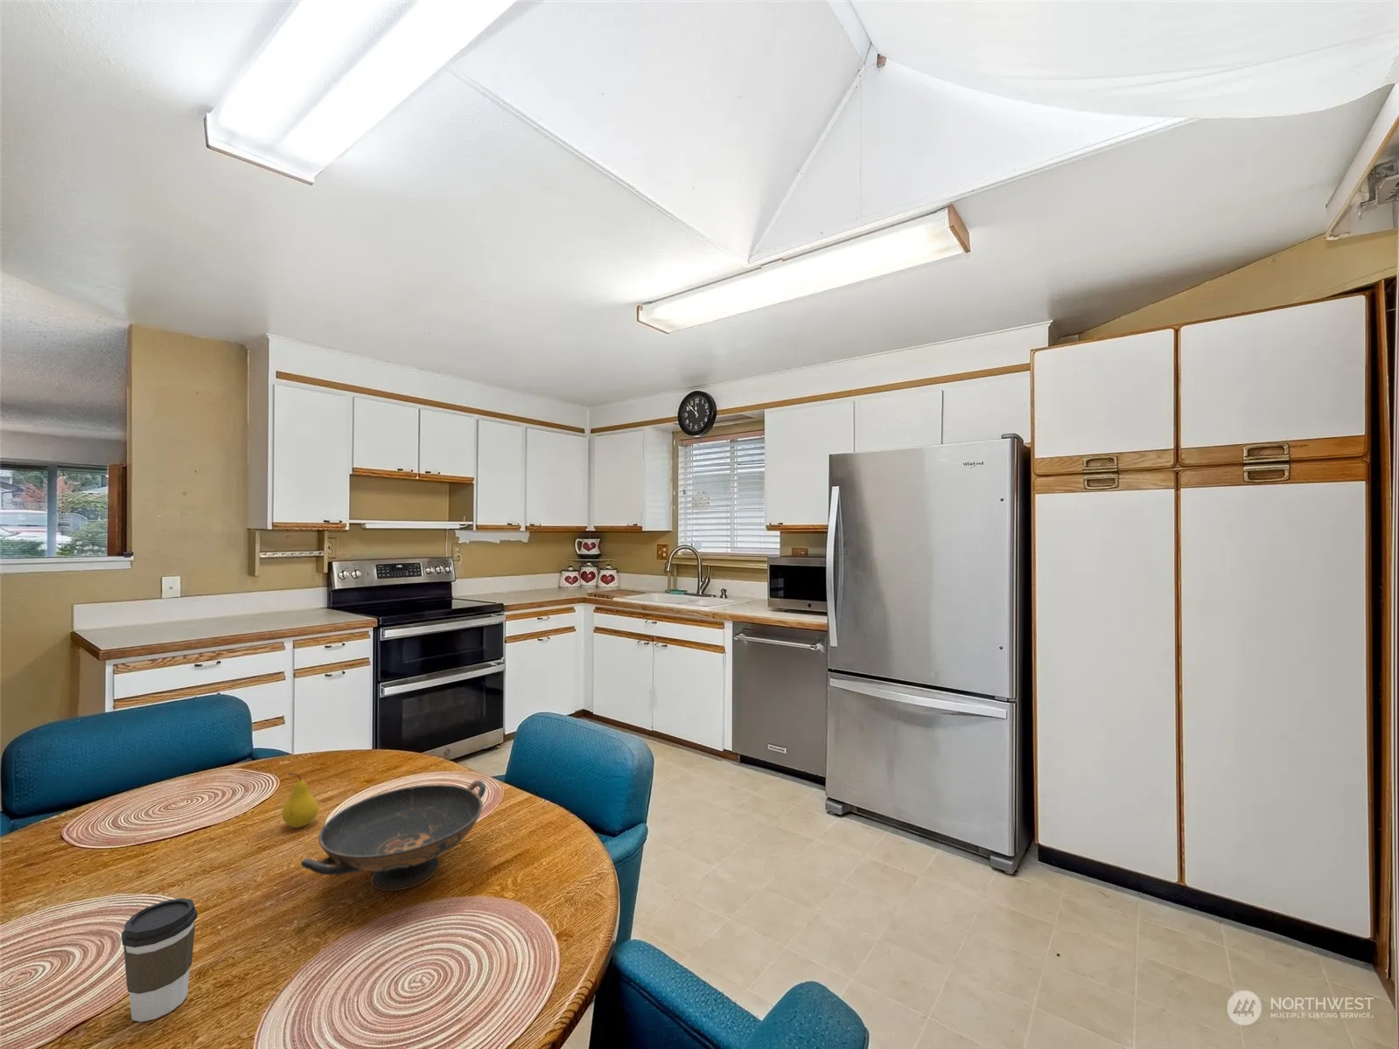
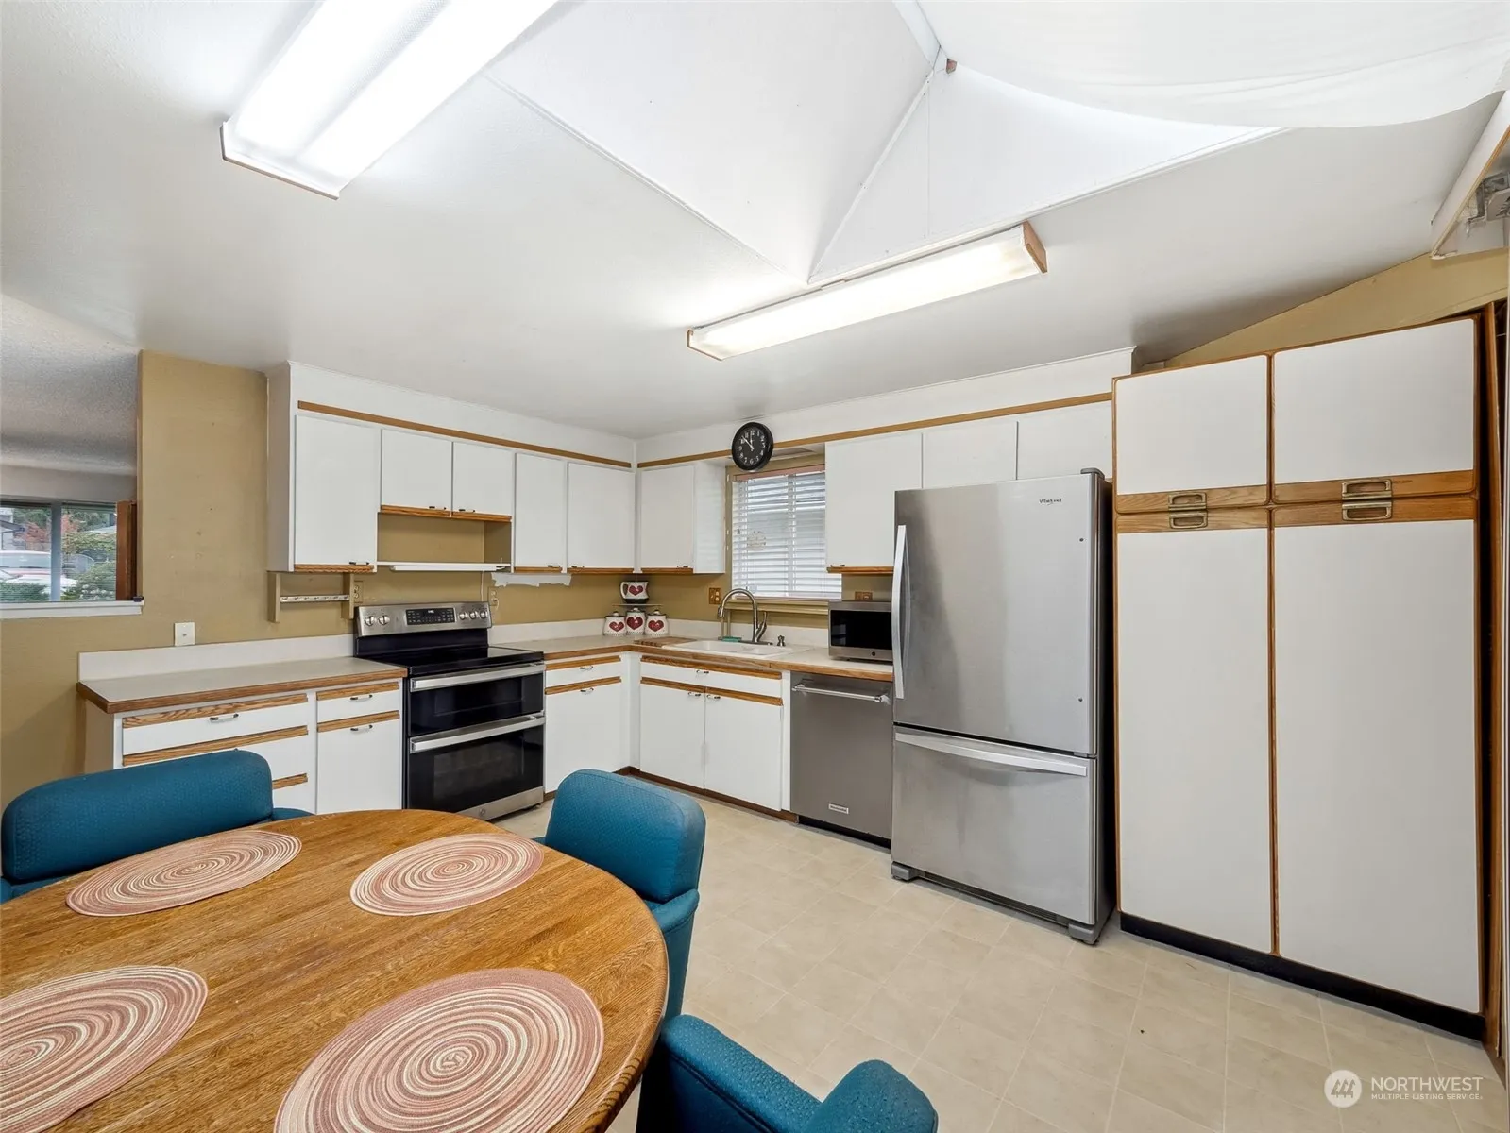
- coffee cup [121,897,197,1023]
- fruit [281,772,320,829]
- decorative bowl [300,780,486,891]
